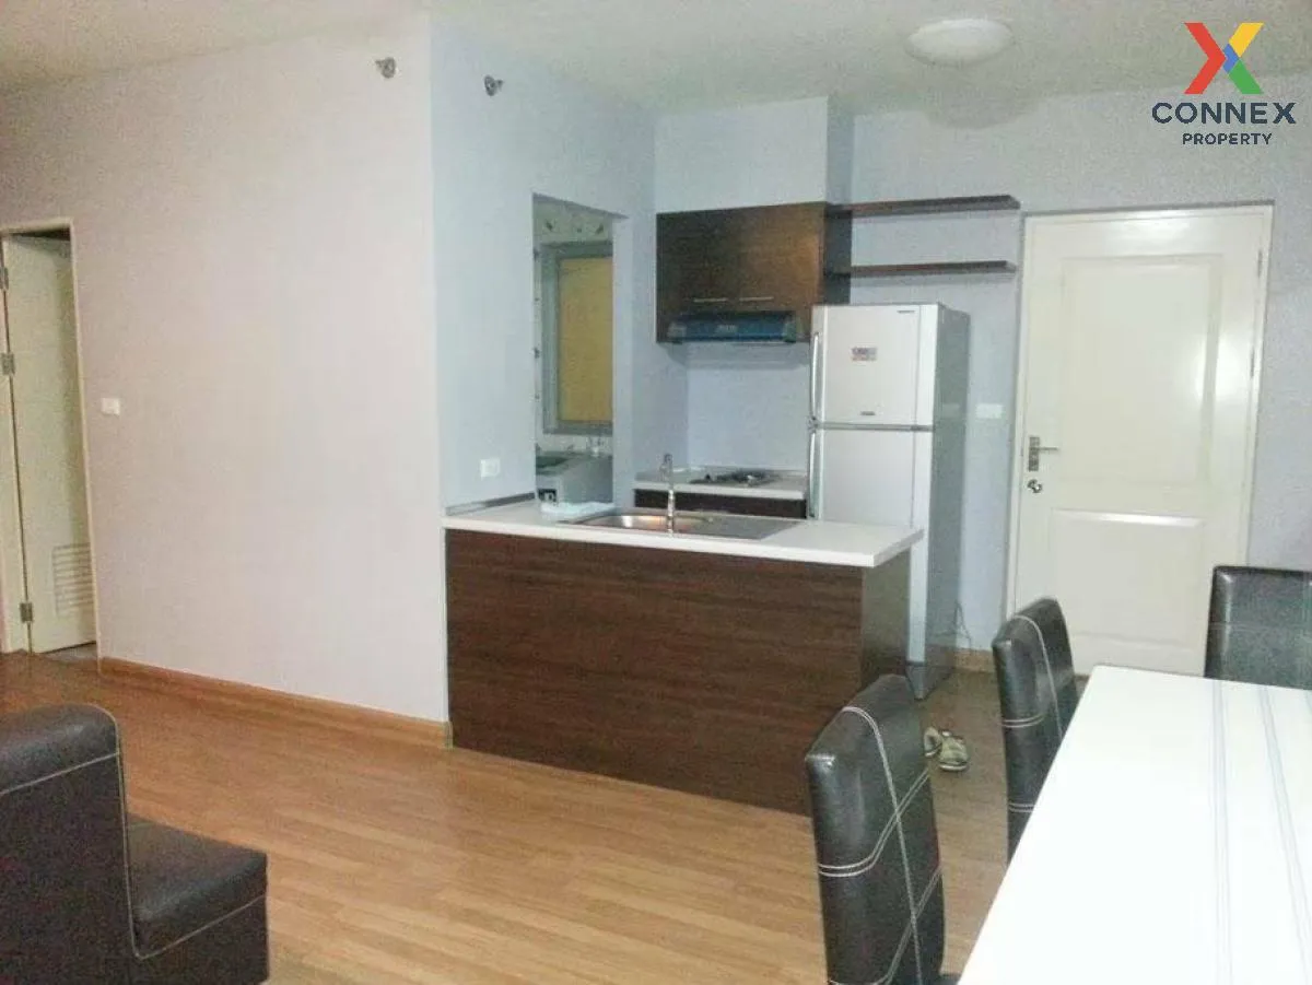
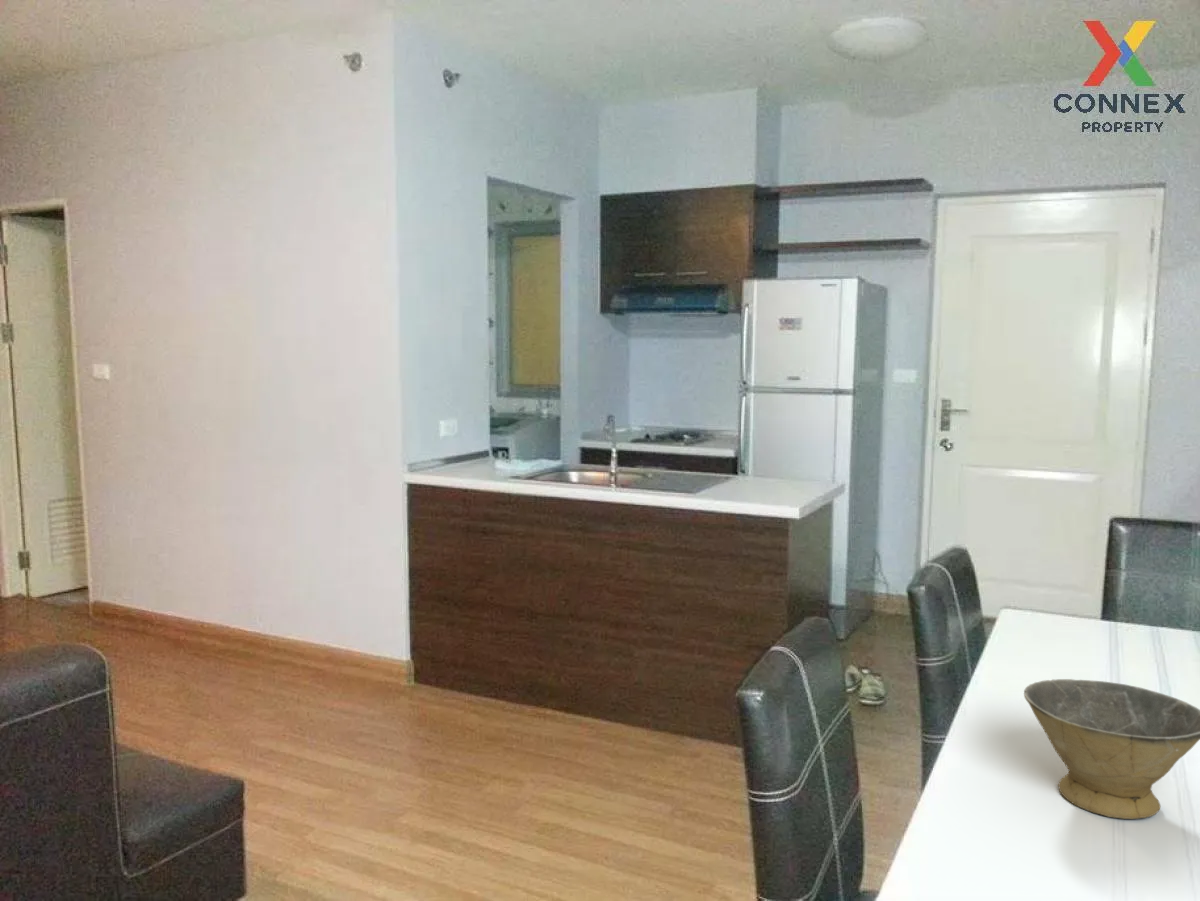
+ bowl [1023,678,1200,820]
